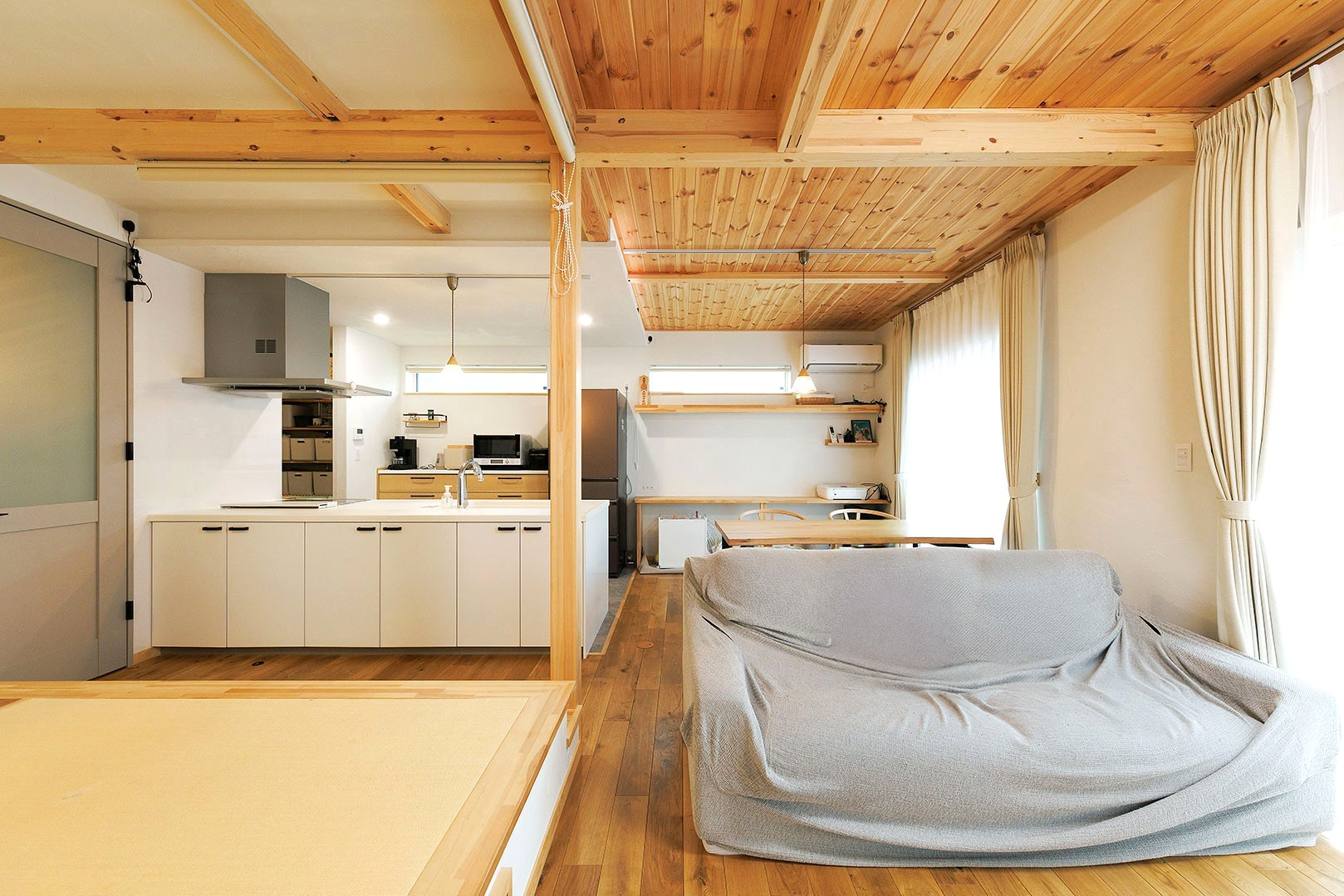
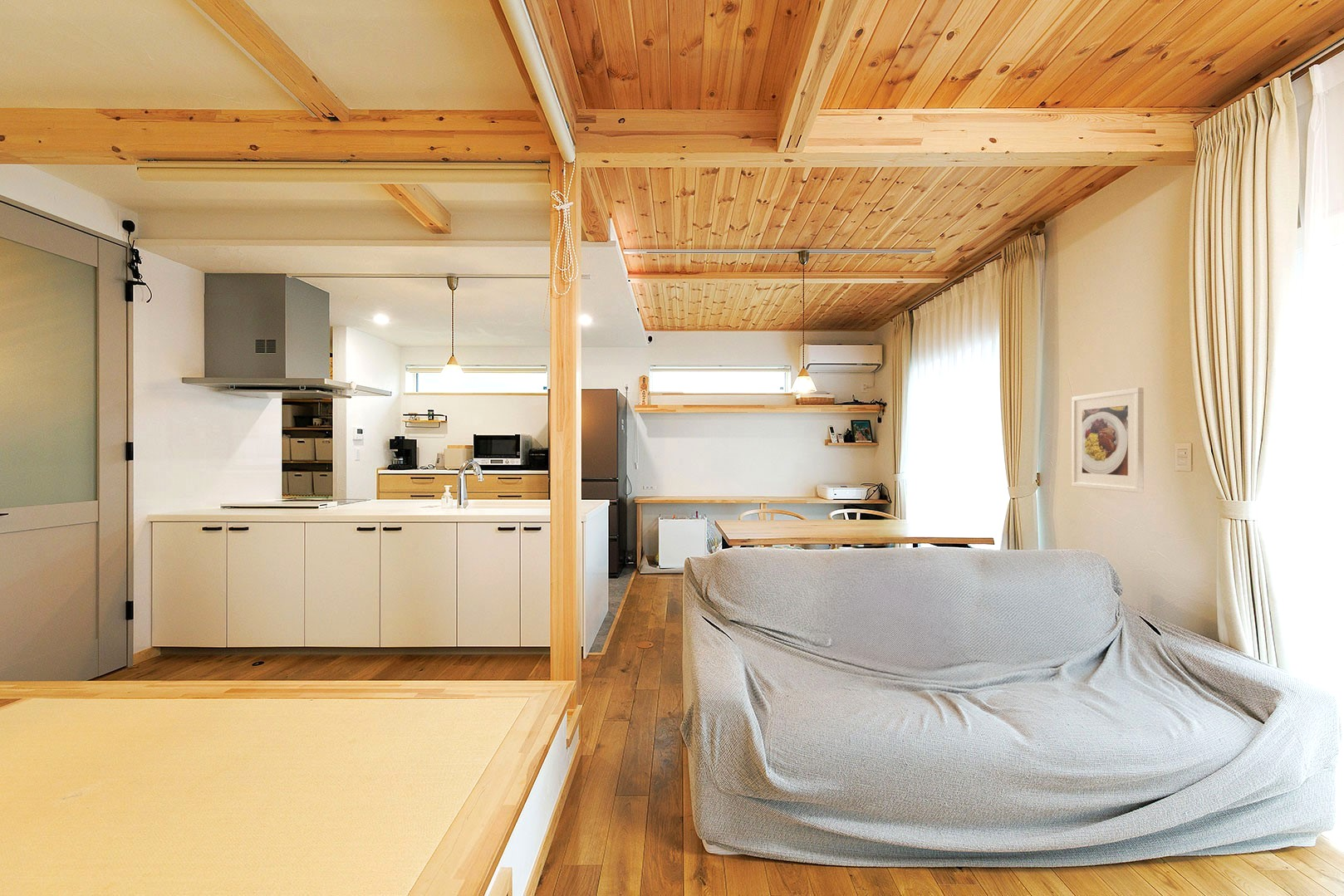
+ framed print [1072,387,1145,493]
